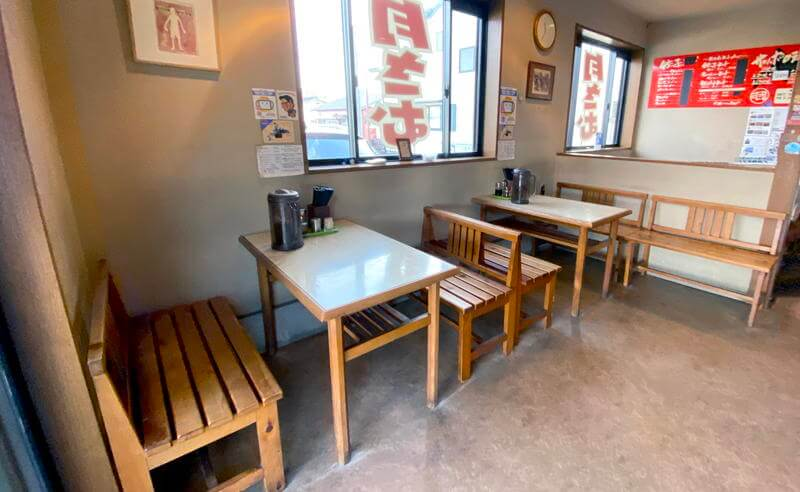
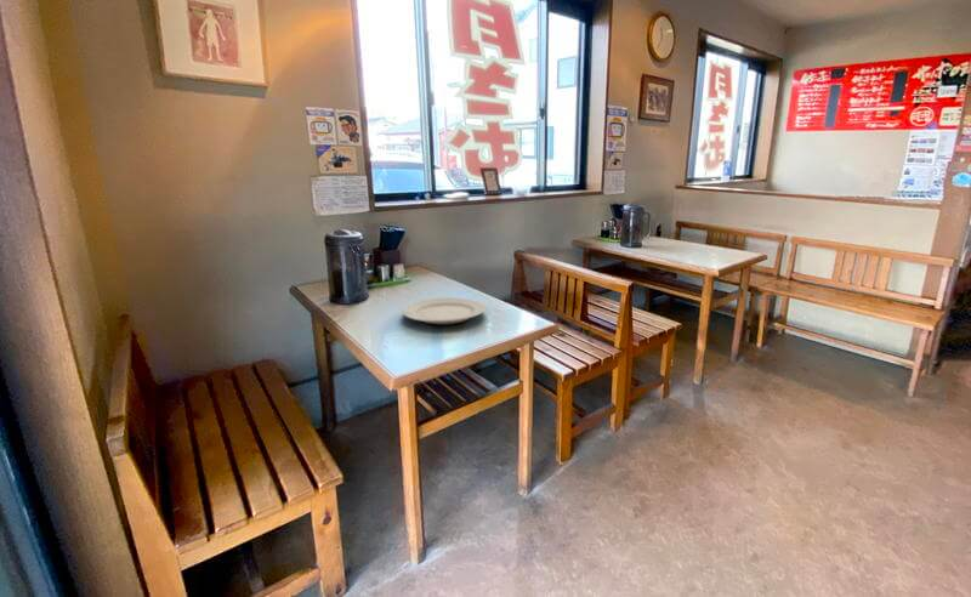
+ chinaware [402,296,487,325]
